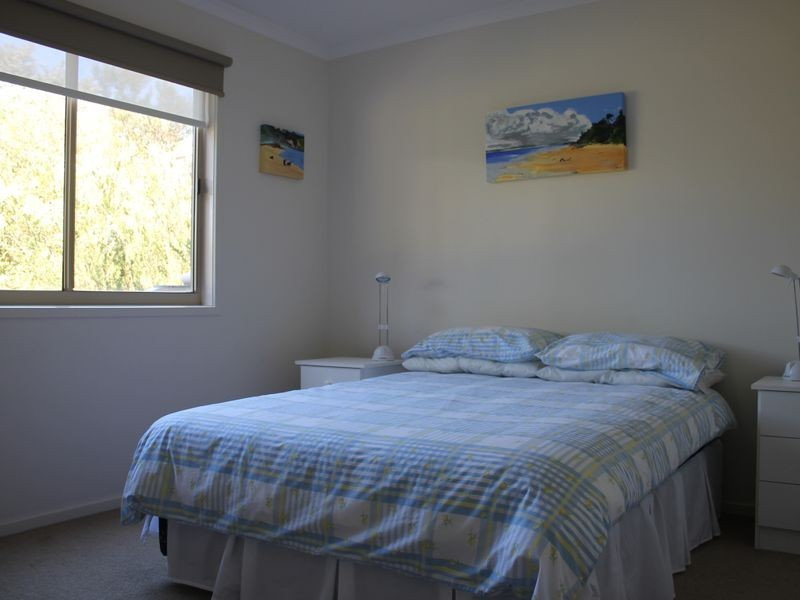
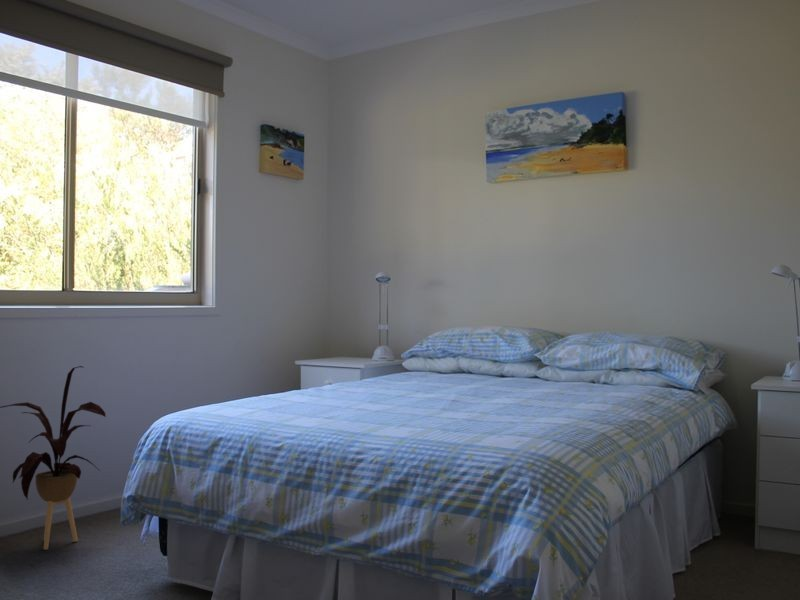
+ house plant [0,365,107,550]
